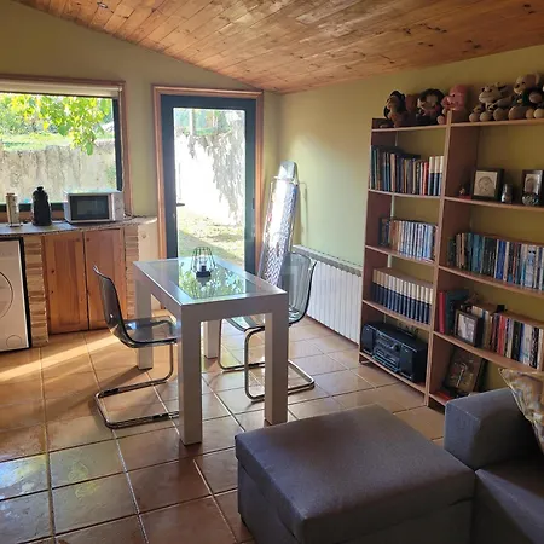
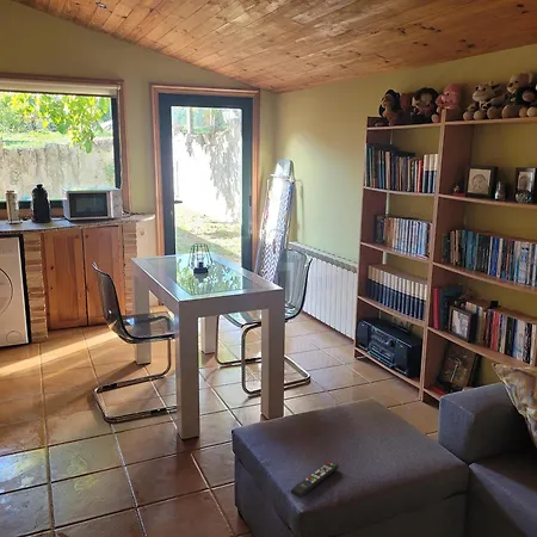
+ remote control [290,461,340,499]
